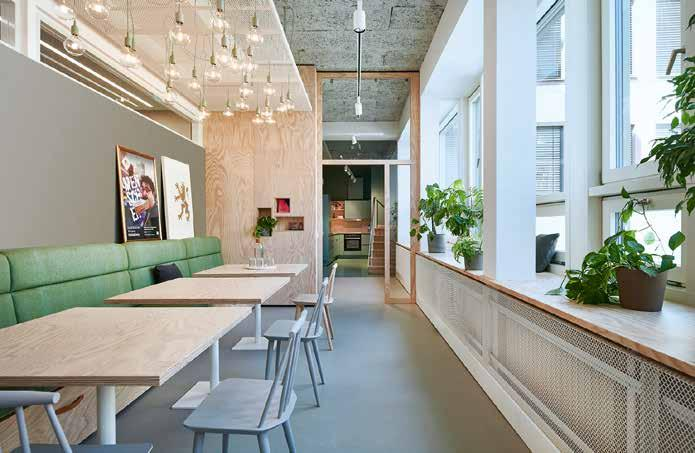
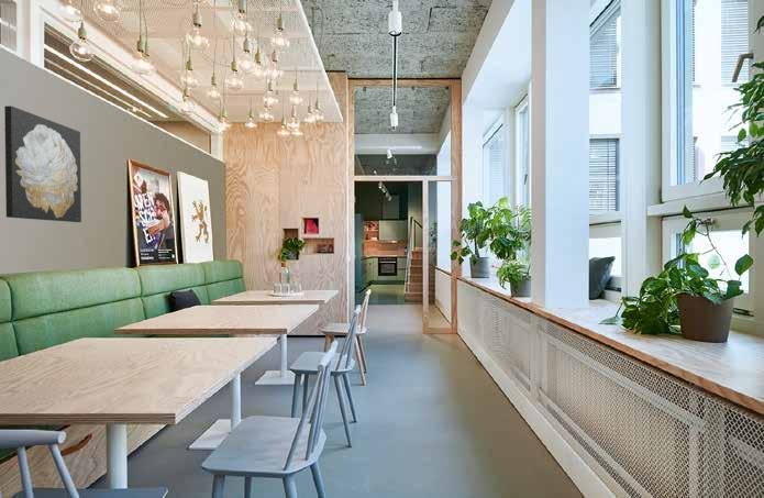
+ wall art [3,104,82,223]
